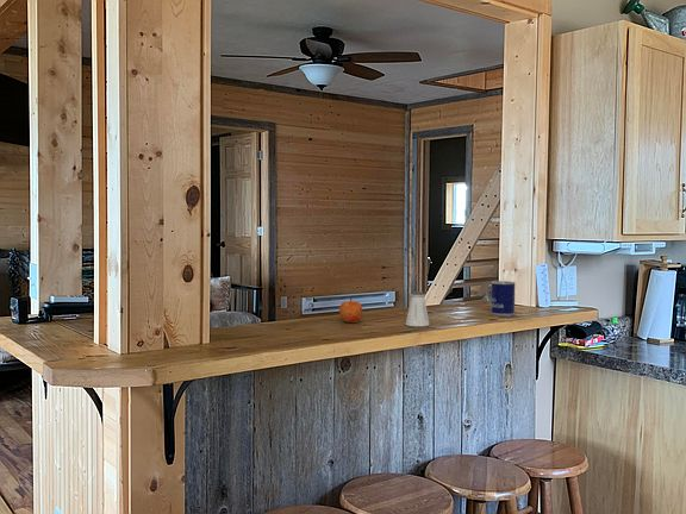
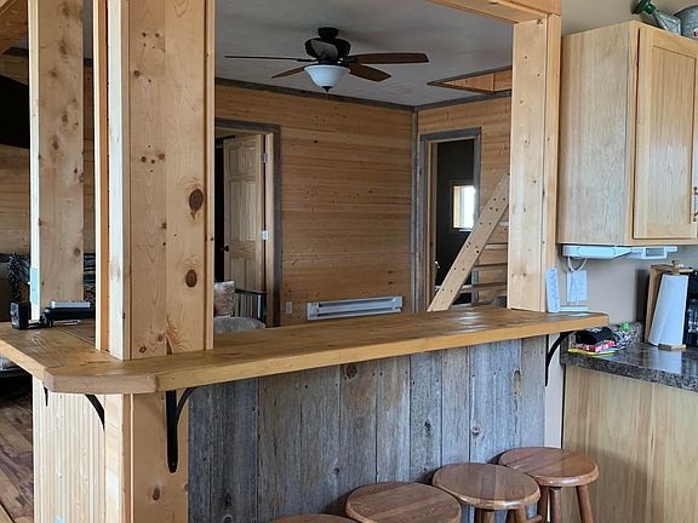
- saltshaker [405,290,430,327]
- apple [338,295,363,324]
- mug [485,280,516,316]
